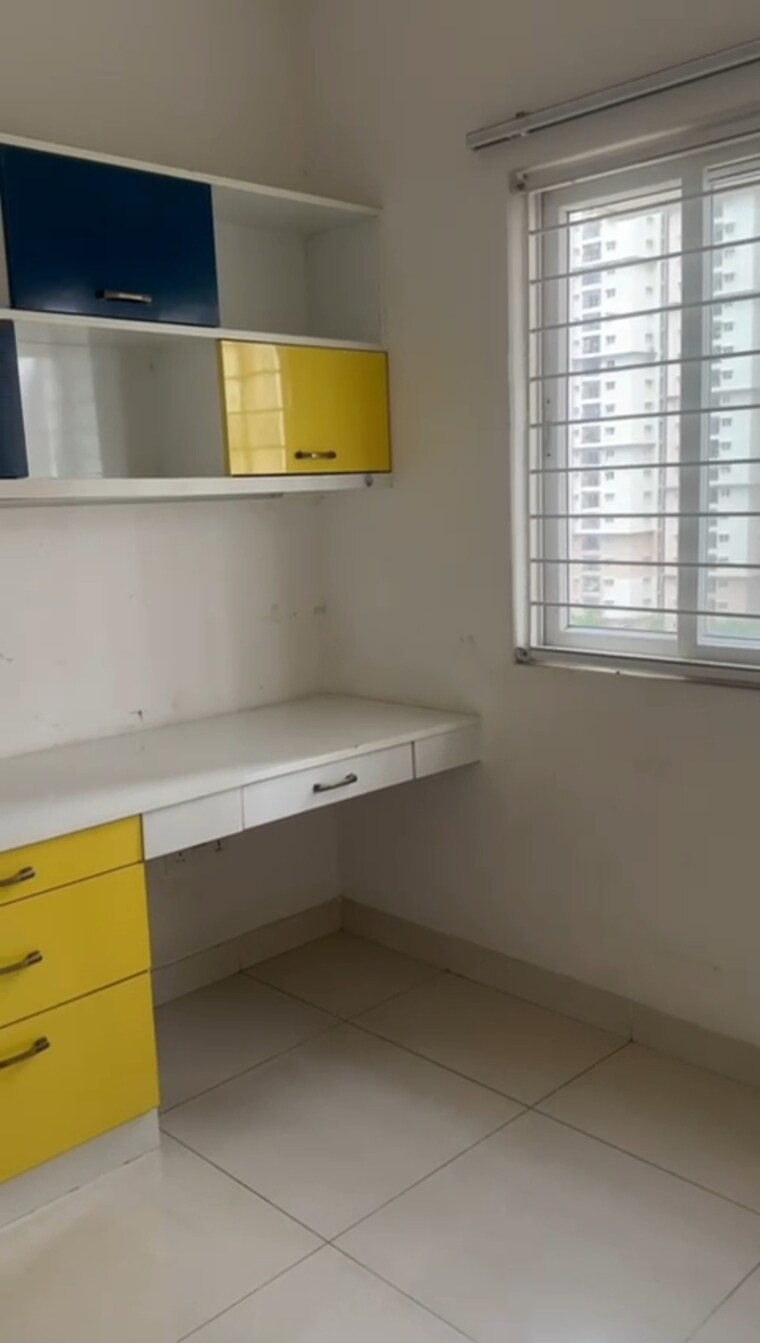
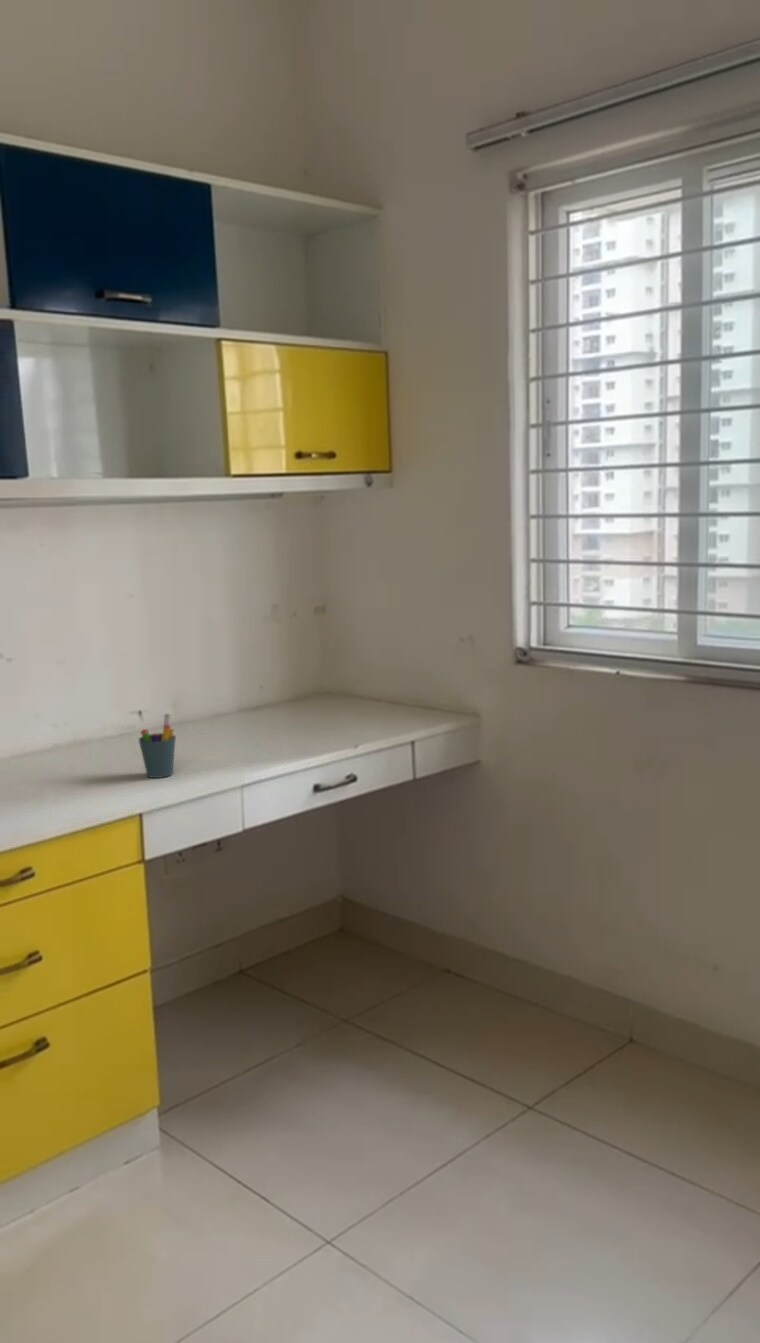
+ pen holder [138,713,177,779]
